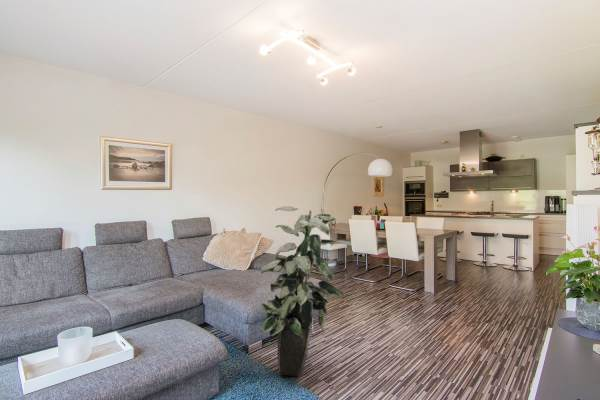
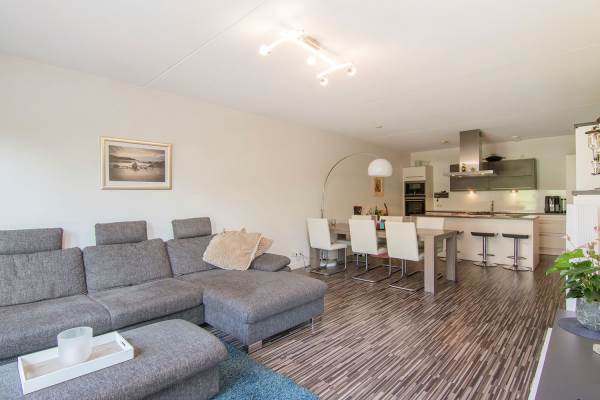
- indoor plant [259,205,345,377]
